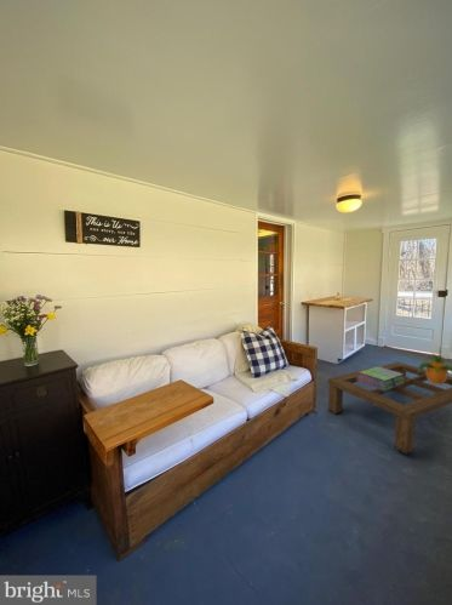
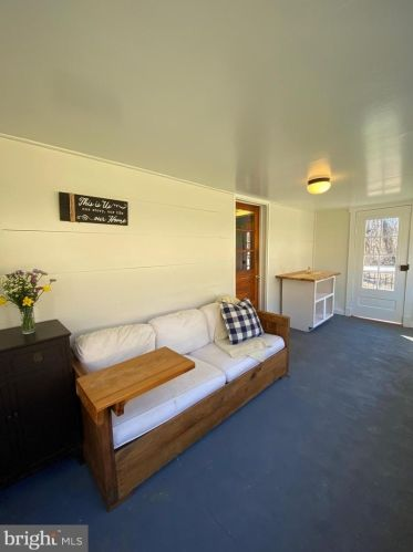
- coffee table [327,361,452,456]
- stack of books [357,365,404,390]
- potted plant [418,353,452,386]
